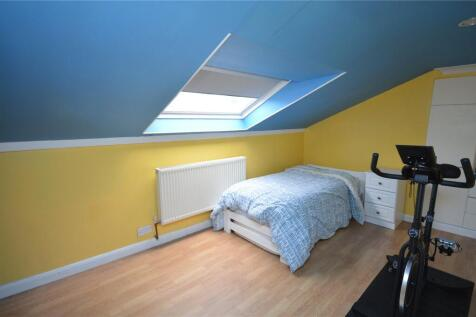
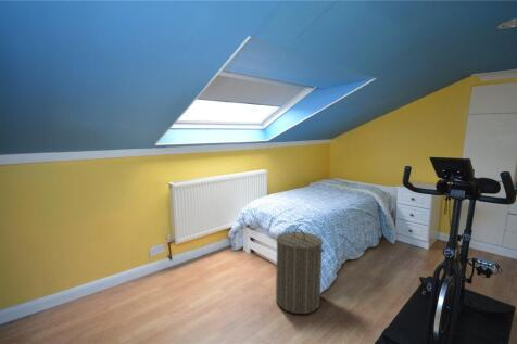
+ laundry hamper [275,228,326,315]
